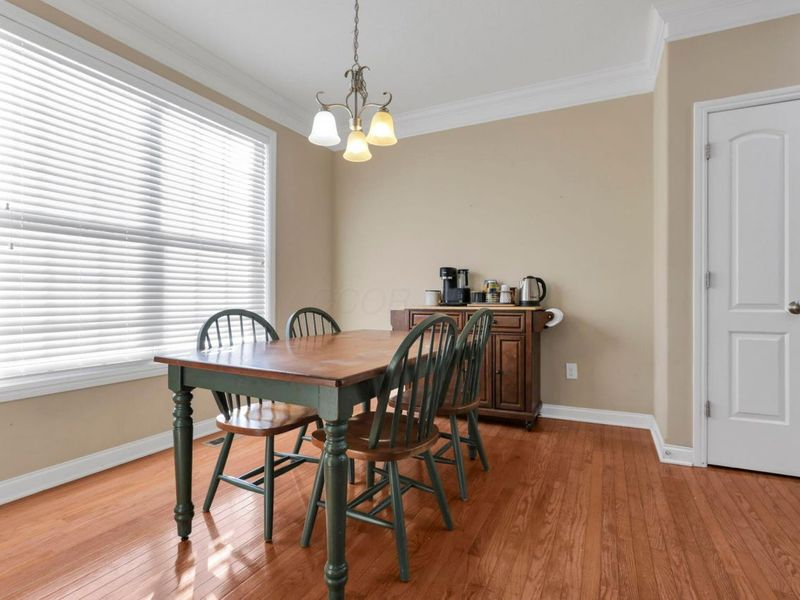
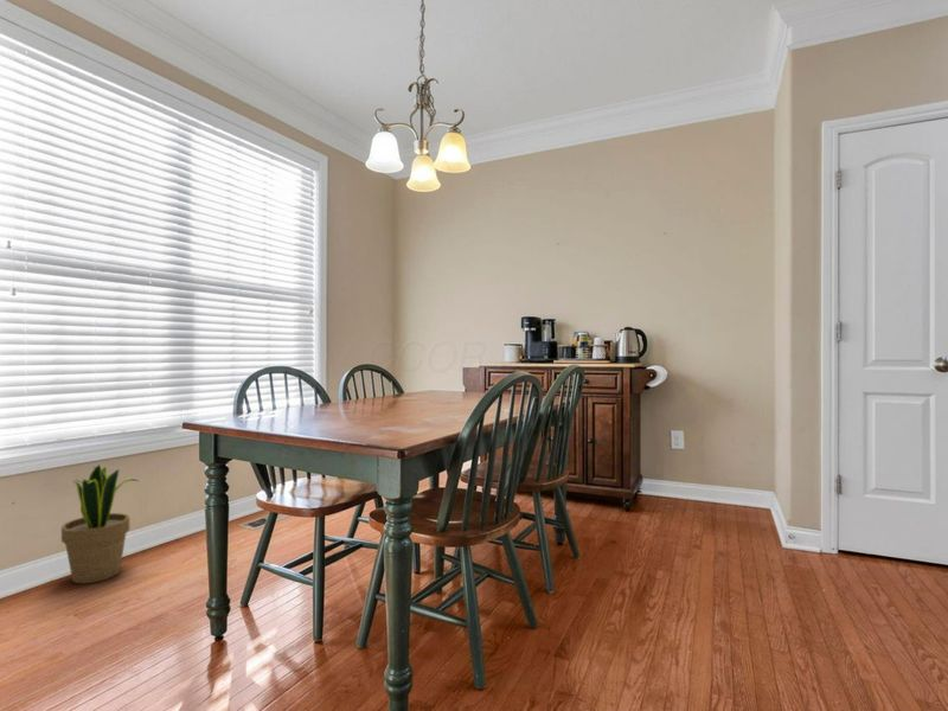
+ potted plant [60,463,140,584]
